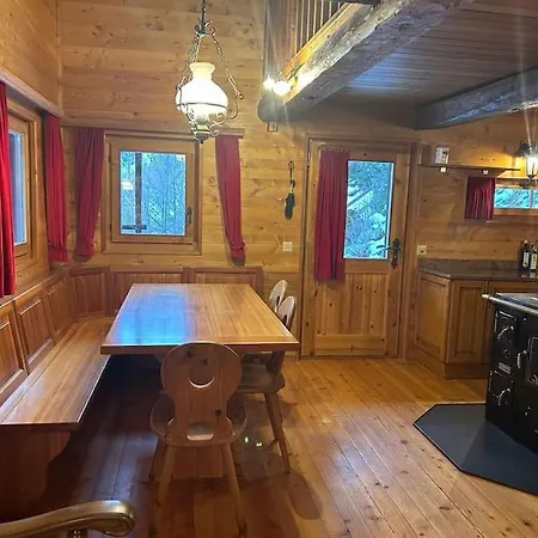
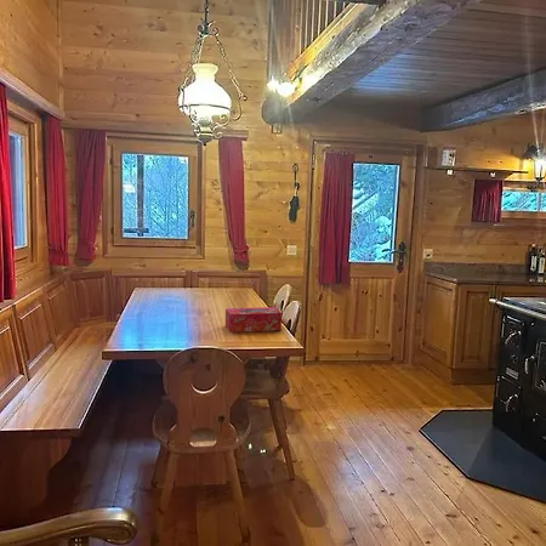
+ tissue box [224,306,283,334]
